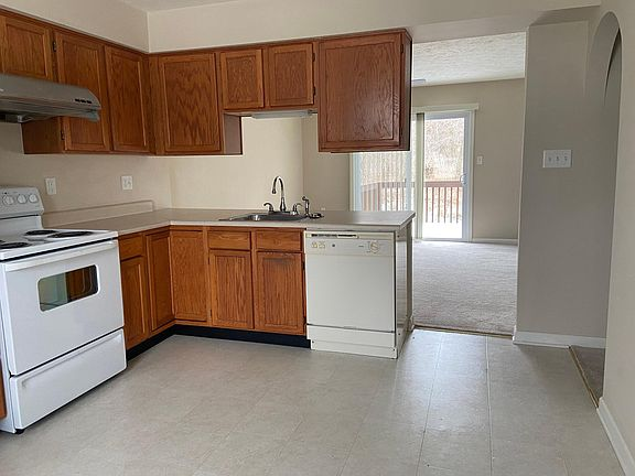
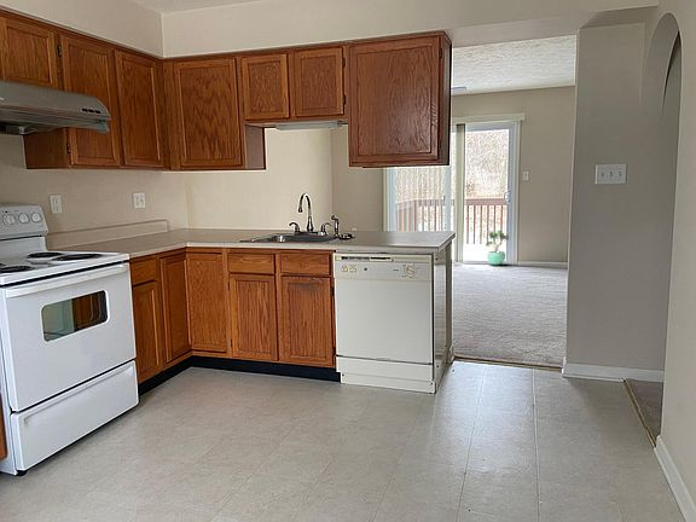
+ potted plant [485,230,511,266]
